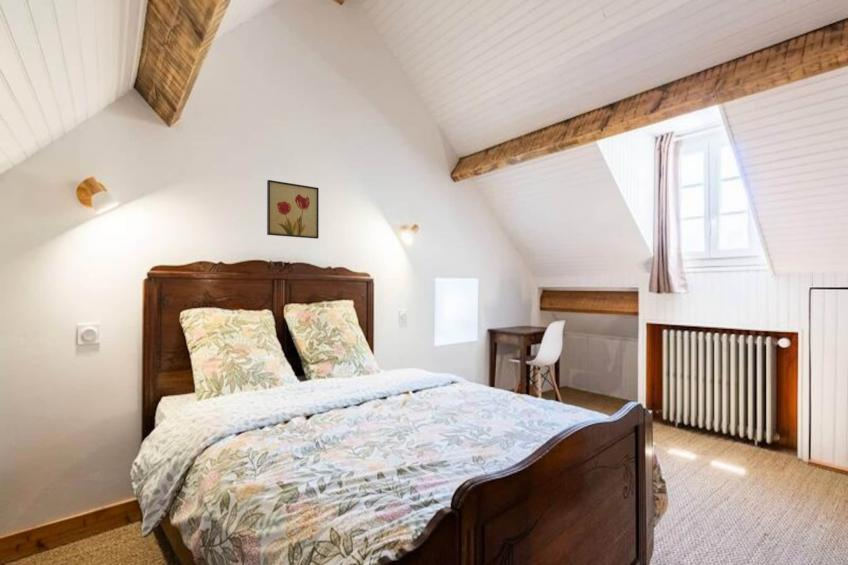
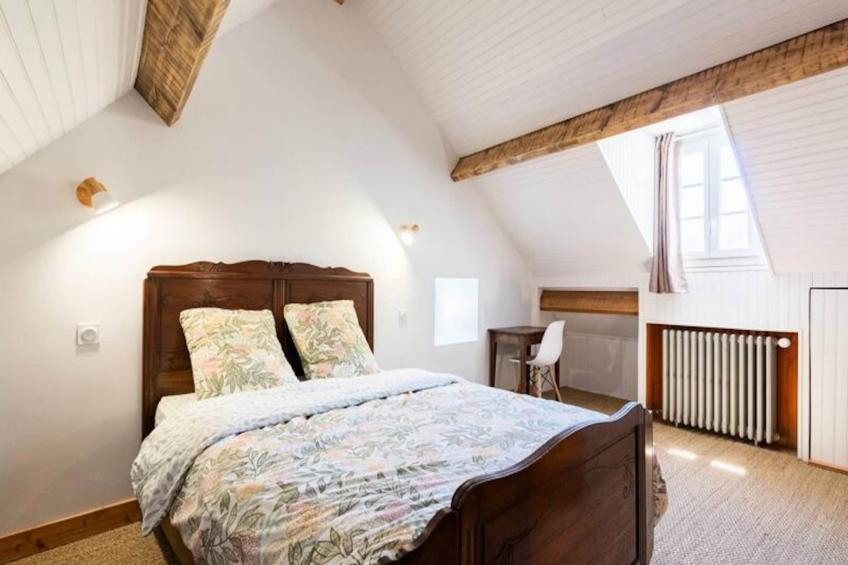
- wall art [266,179,320,240]
